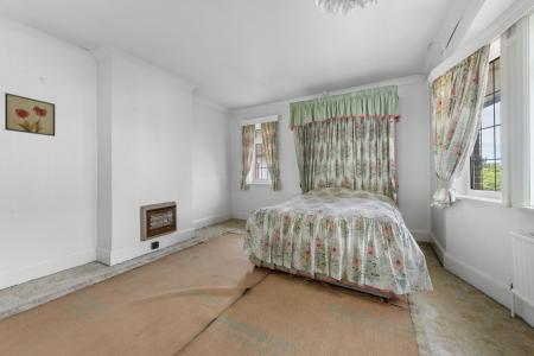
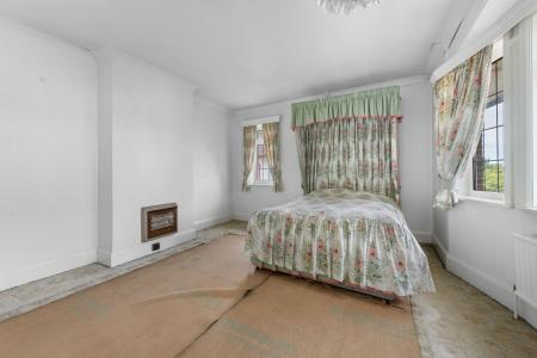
- wall art [4,91,56,138]
